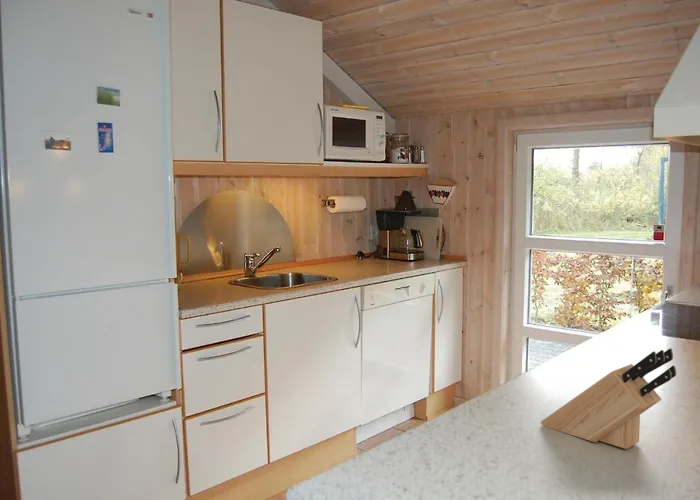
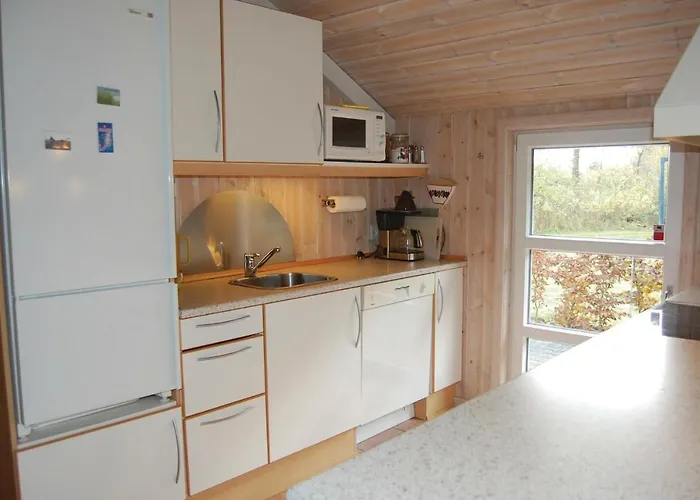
- knife block [540,347,677,450]
